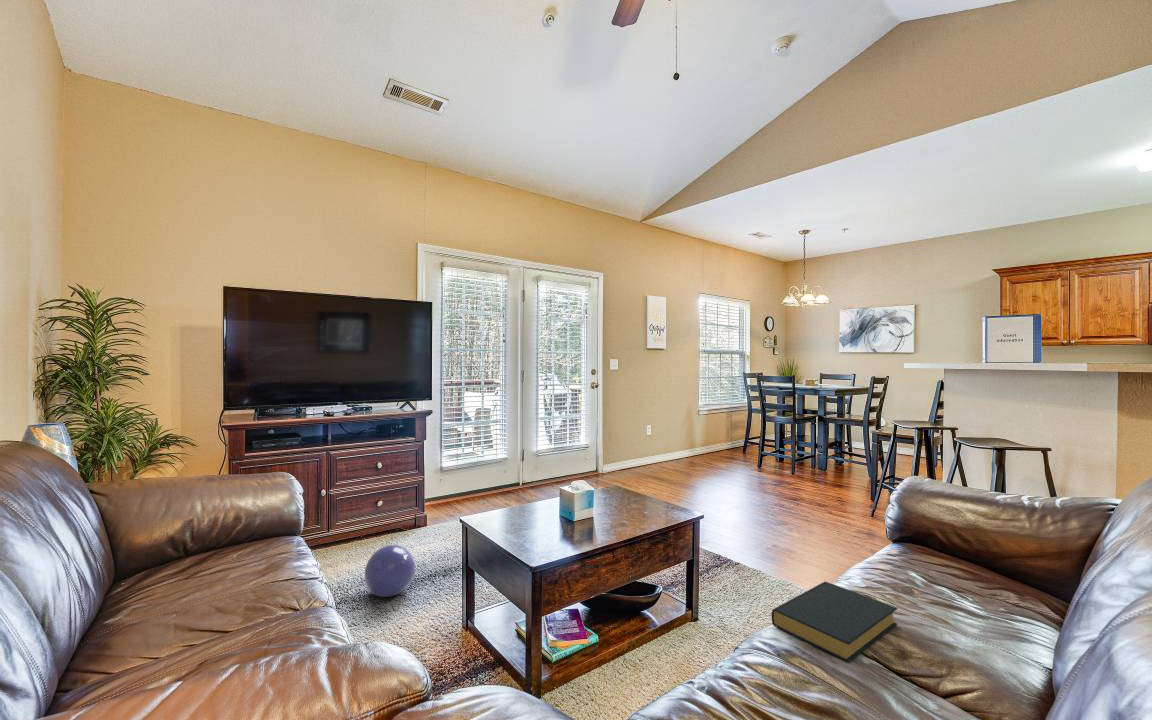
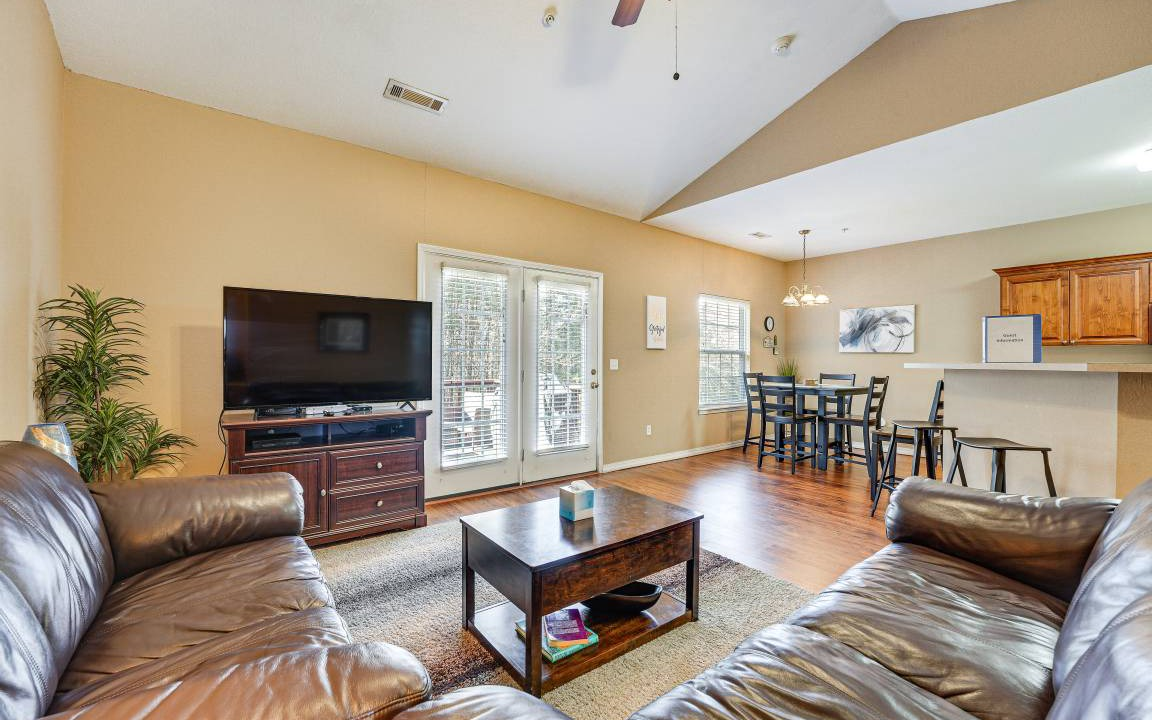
- hardback book [771,580,899,663]
- ball [364,544,417,598]
